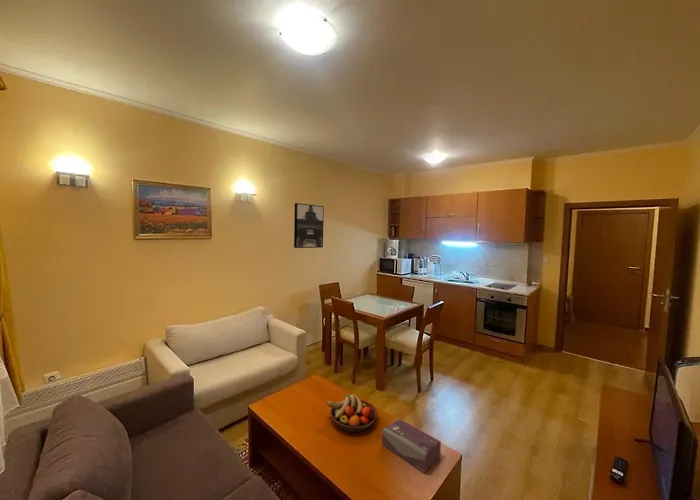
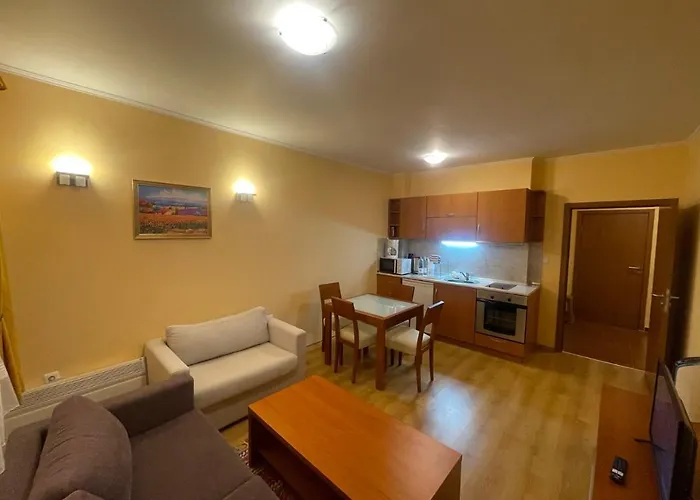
- tissue box [381,418,442,473]
- fruit bowl [325,393,379,433]
- wall art [293,202,325,249]
